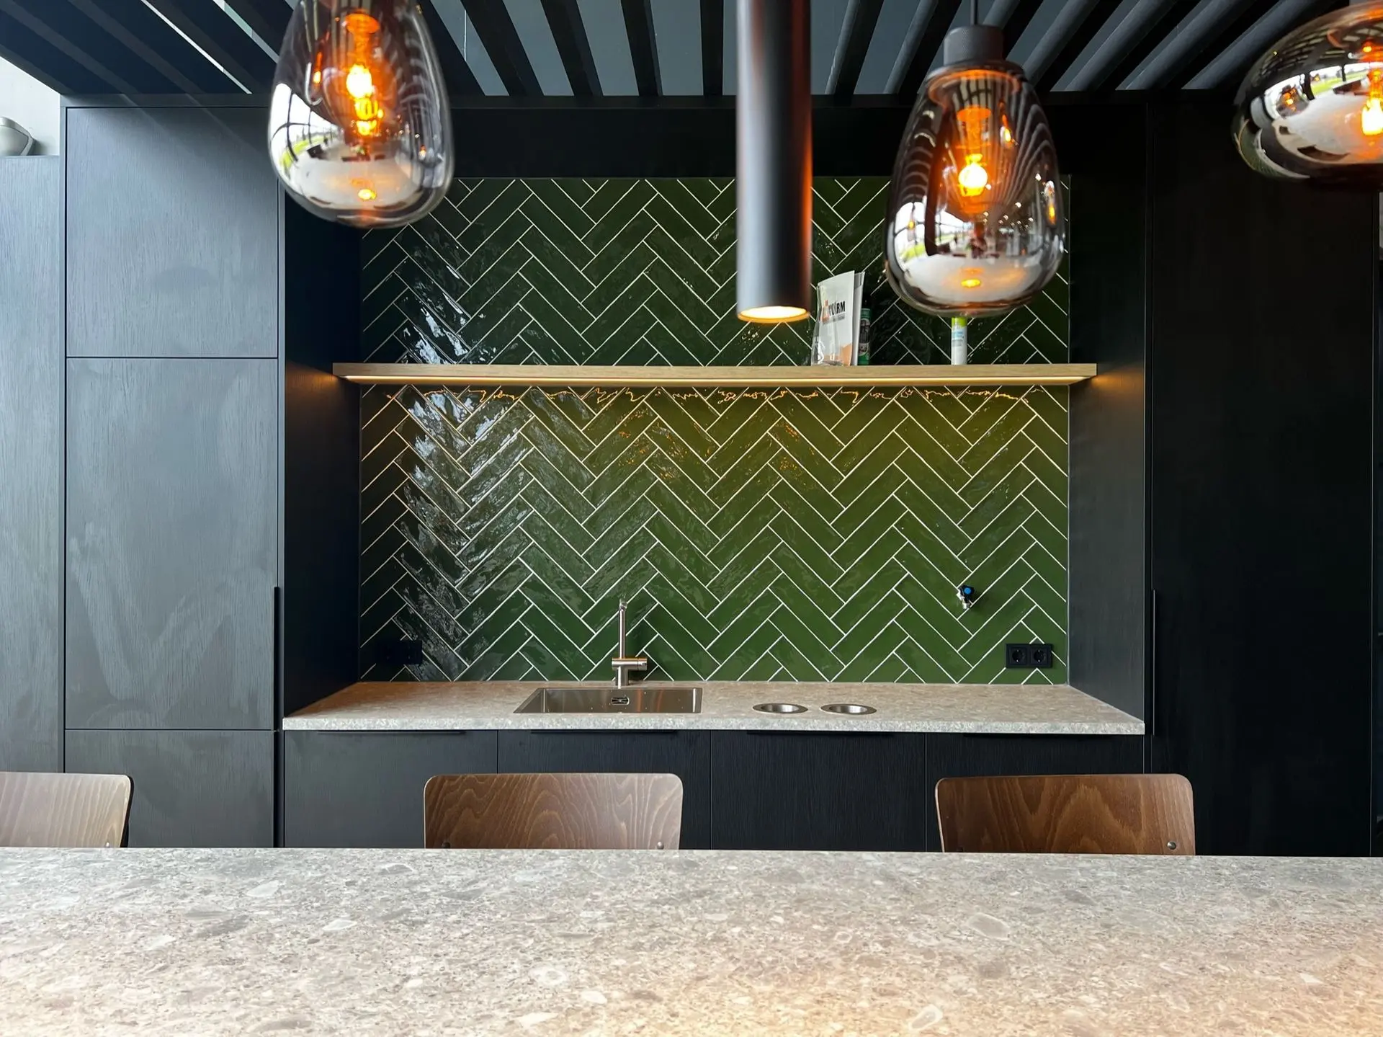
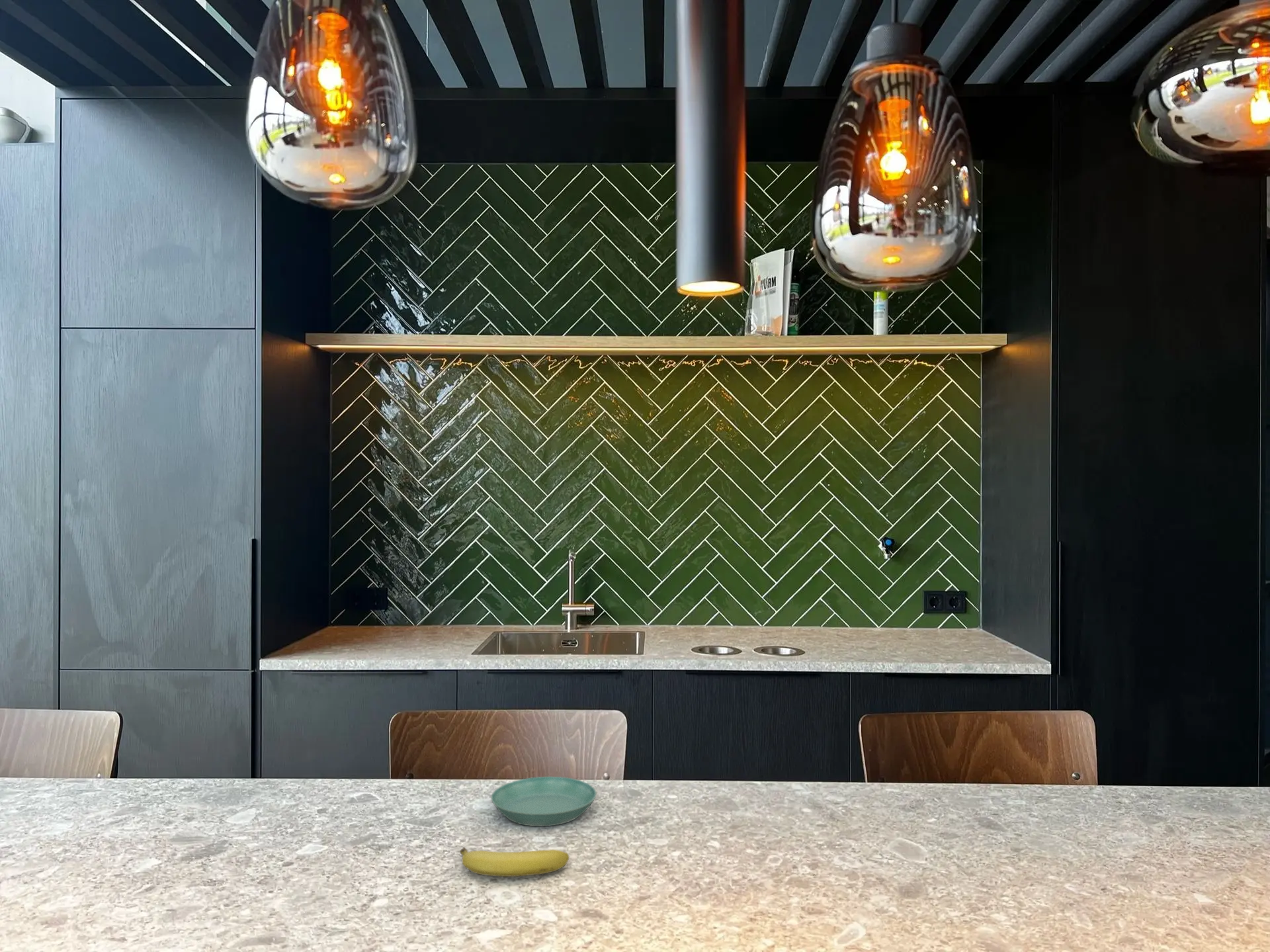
+ fruit [459,846,570,877]
+ saucer [490,776,597,827]
